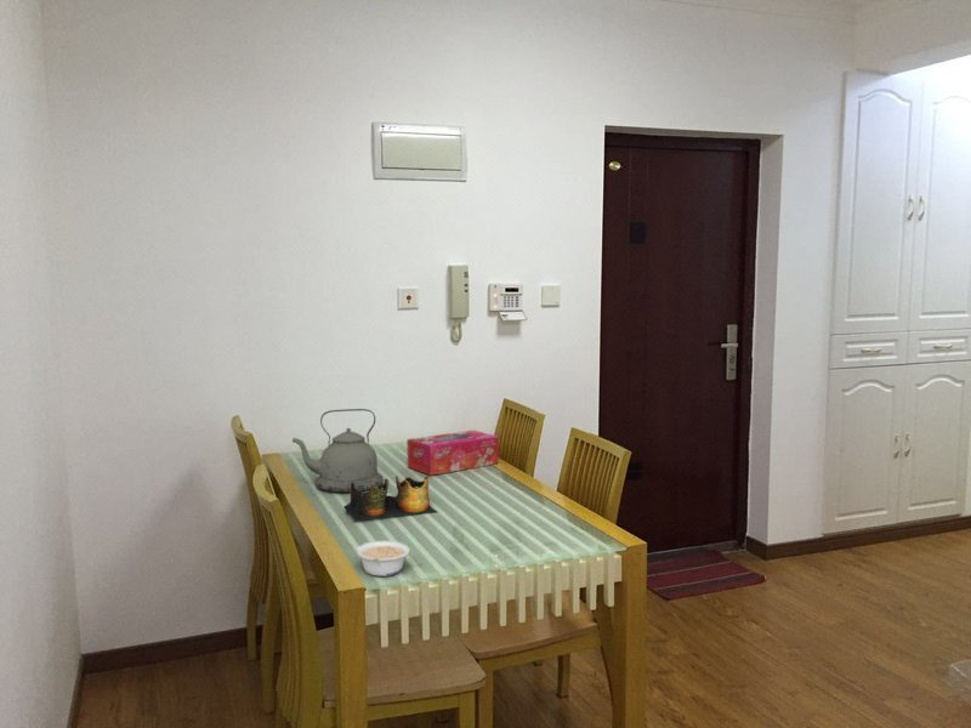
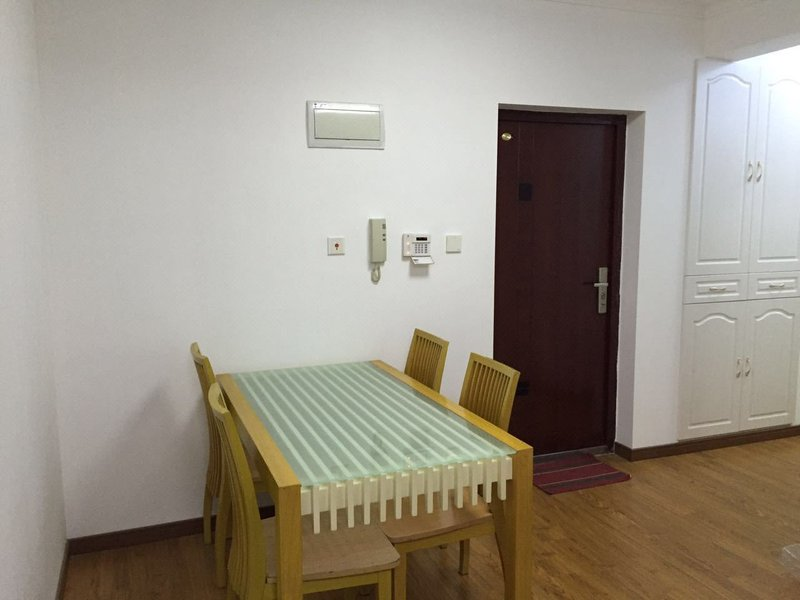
- decorative bowl [342,474,438,522]
- kettle [291,408,384,494]
- tissue box [407,430,500,477]
- legume [356,540,410,578]
